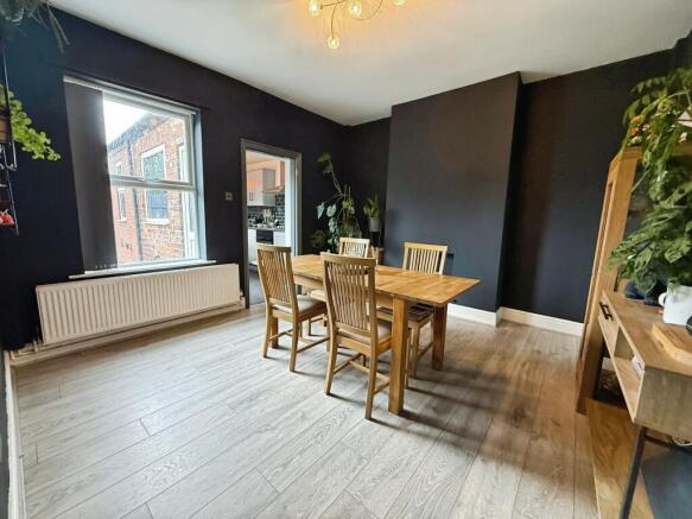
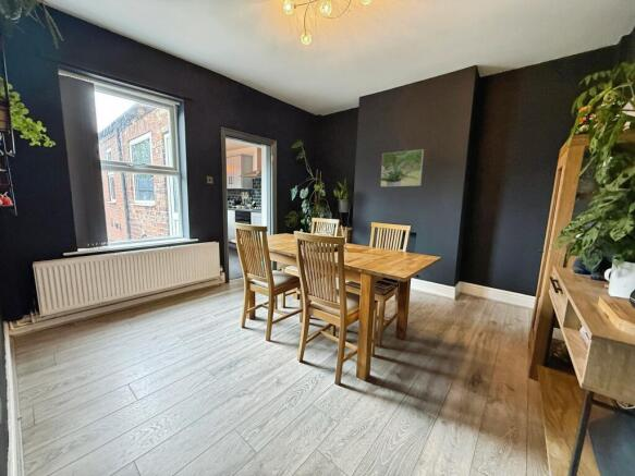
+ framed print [380,148,425,187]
